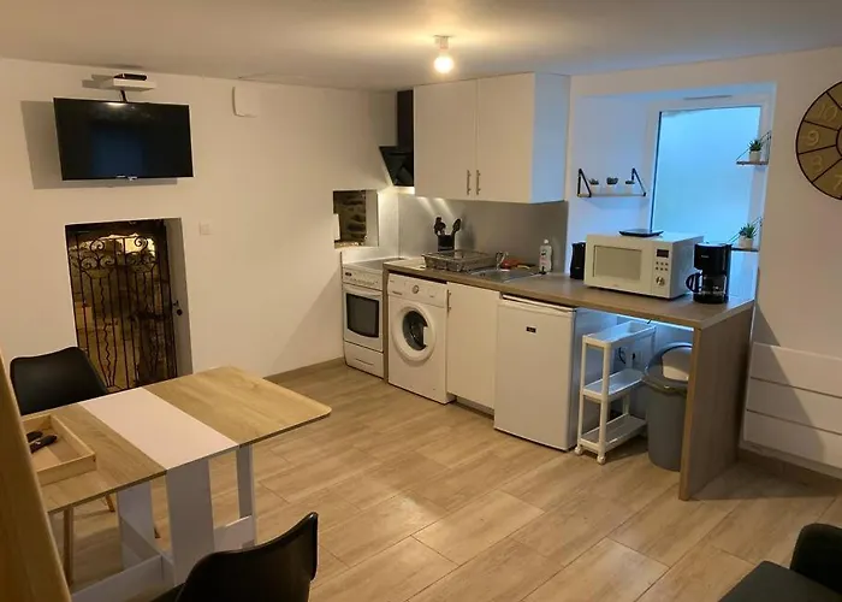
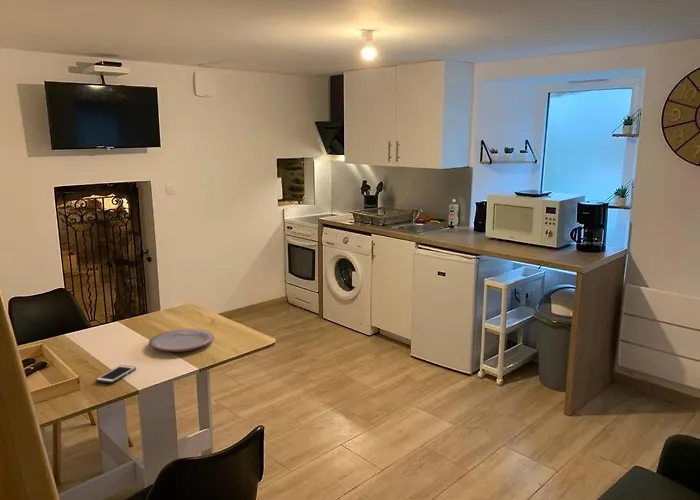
+ plate [148,328,215,353]
+ cell phone [95,364,137,384]
